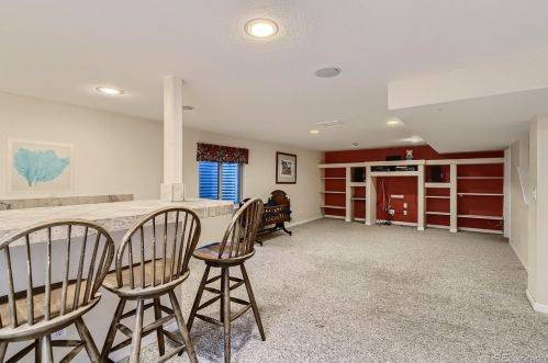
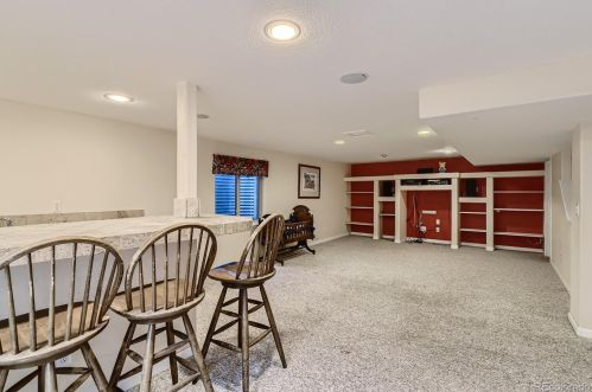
- wall art [5,137,76,196]
